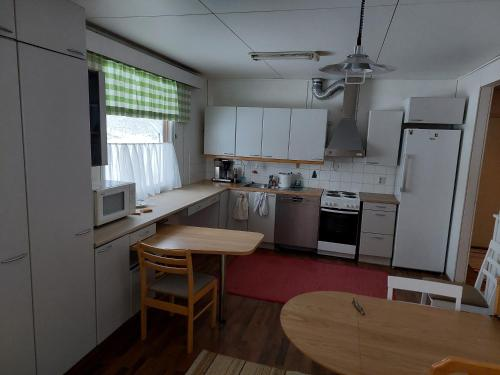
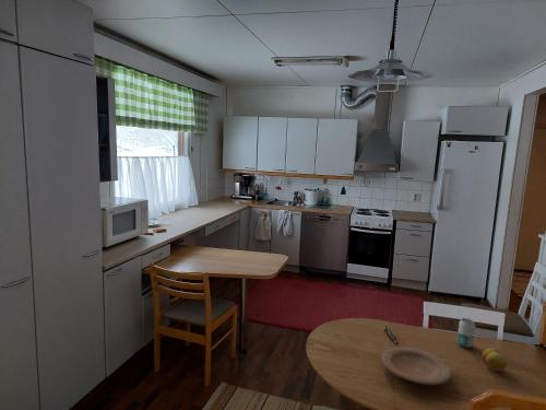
+ plate [380,347,453,386]
+ beverage can [456,317,476,349]
+ fruit [480,348,508,373]
